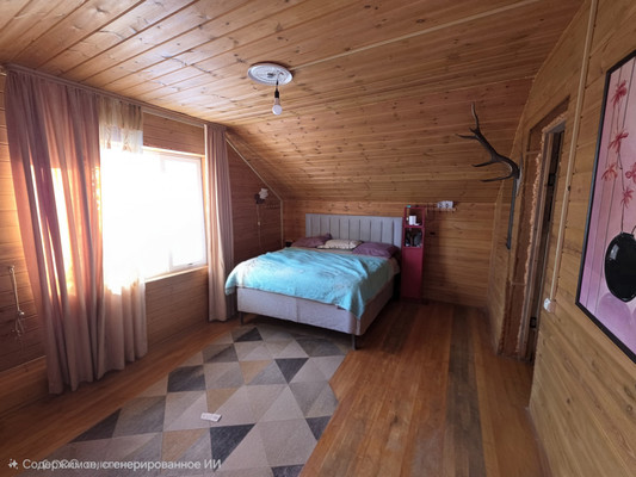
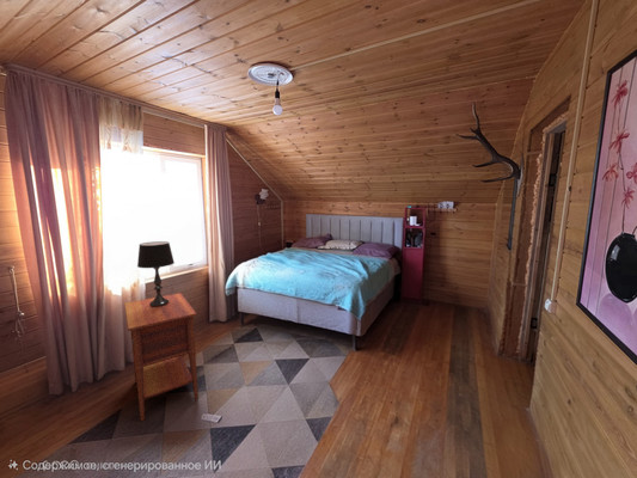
+ nightstand [123,292,200,422]
+ table lamp [136,240,176,307]
